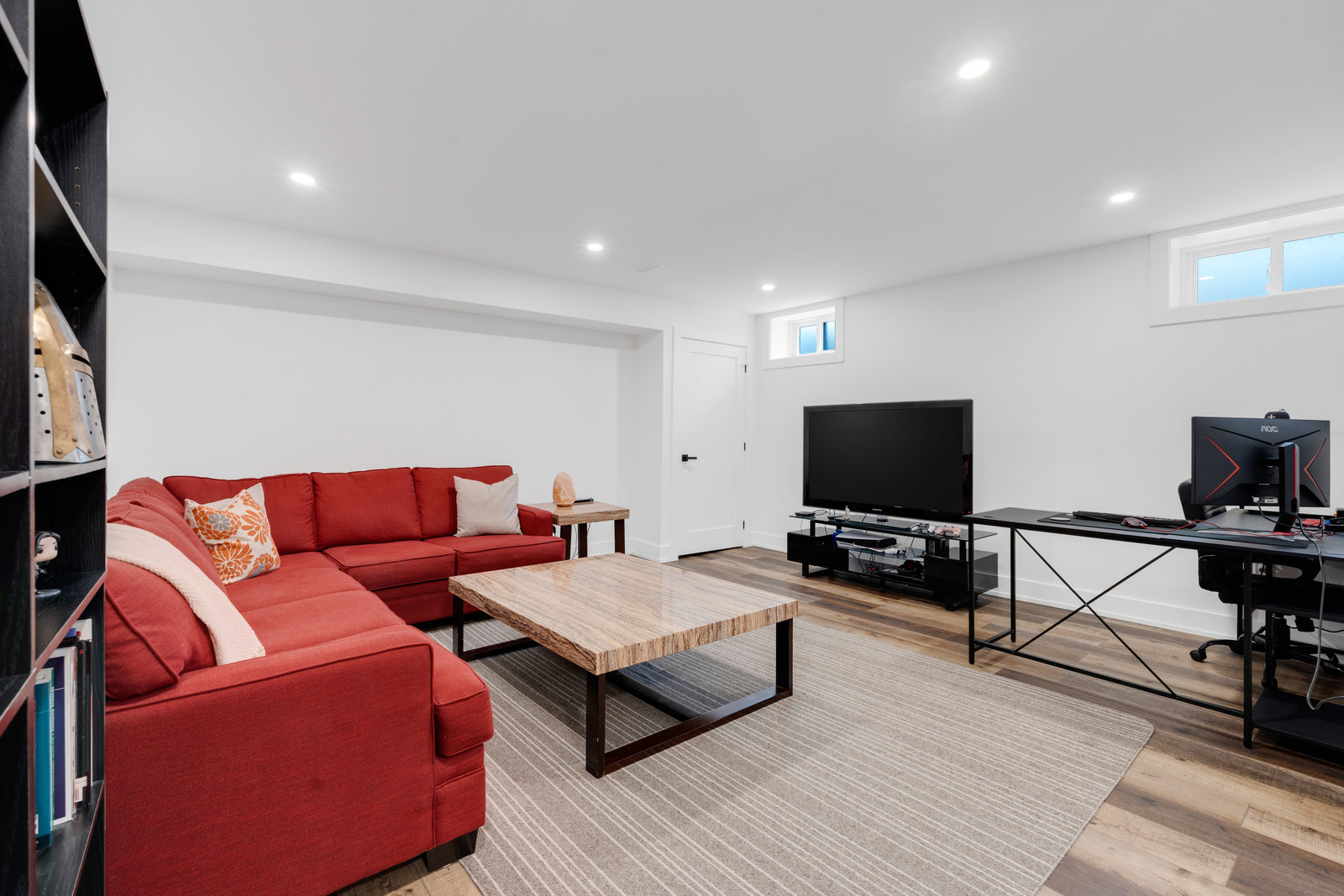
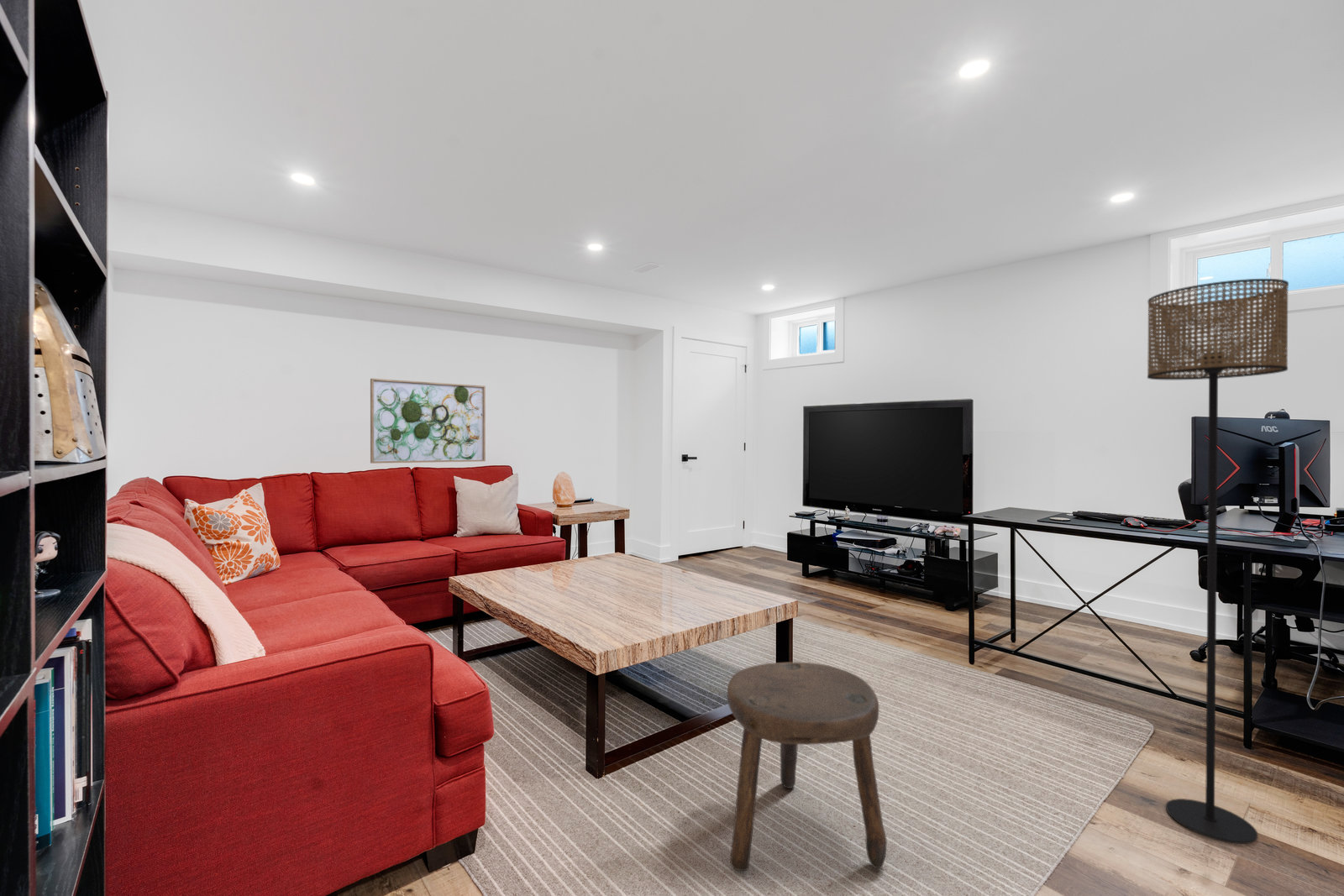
+ floor lamp [1147,278,1289,845]
+ stool [727,662,888,872]
+ wall art [370,378,486,464]
